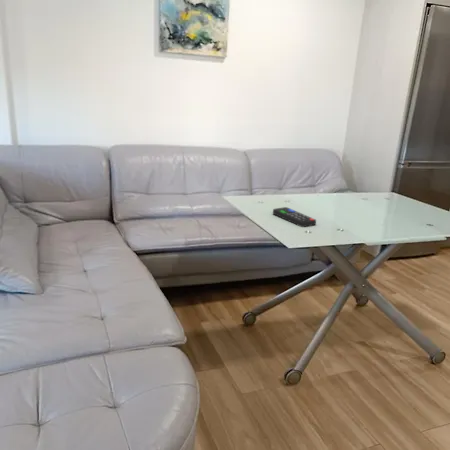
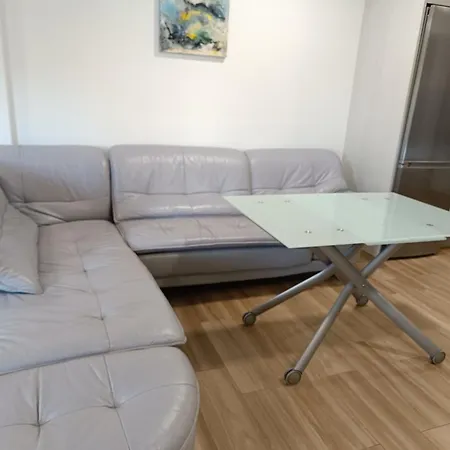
- remote control [272,206,317,228]
